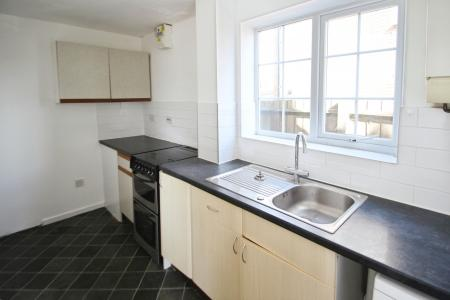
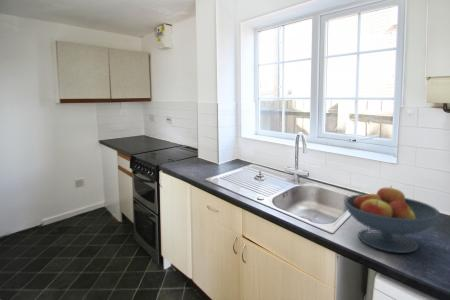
+ fruit bowl [344,186,441,254]
